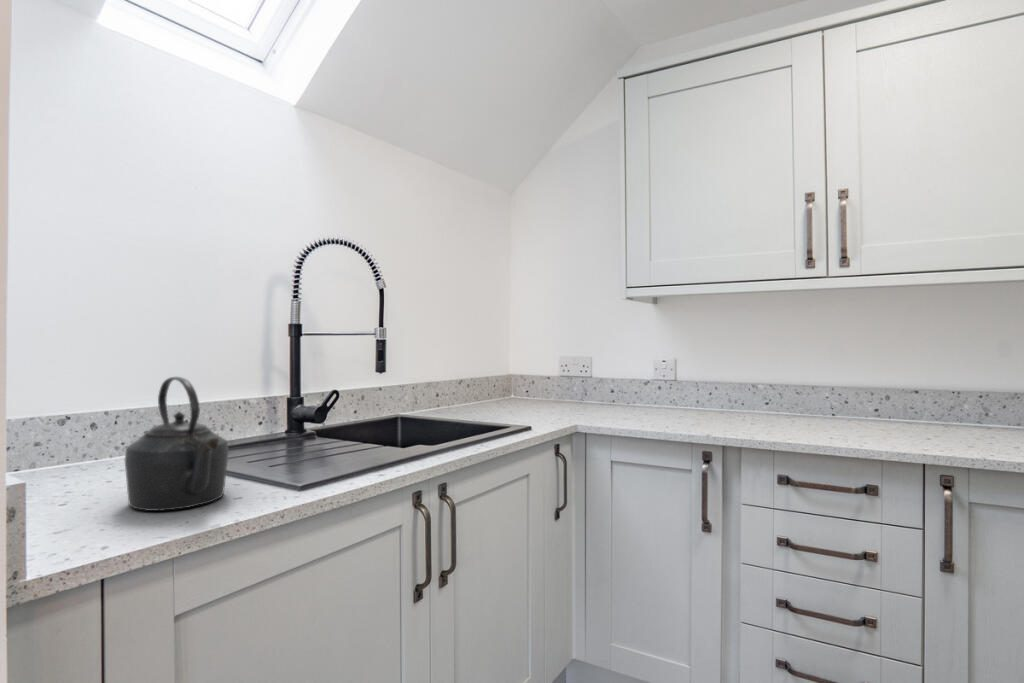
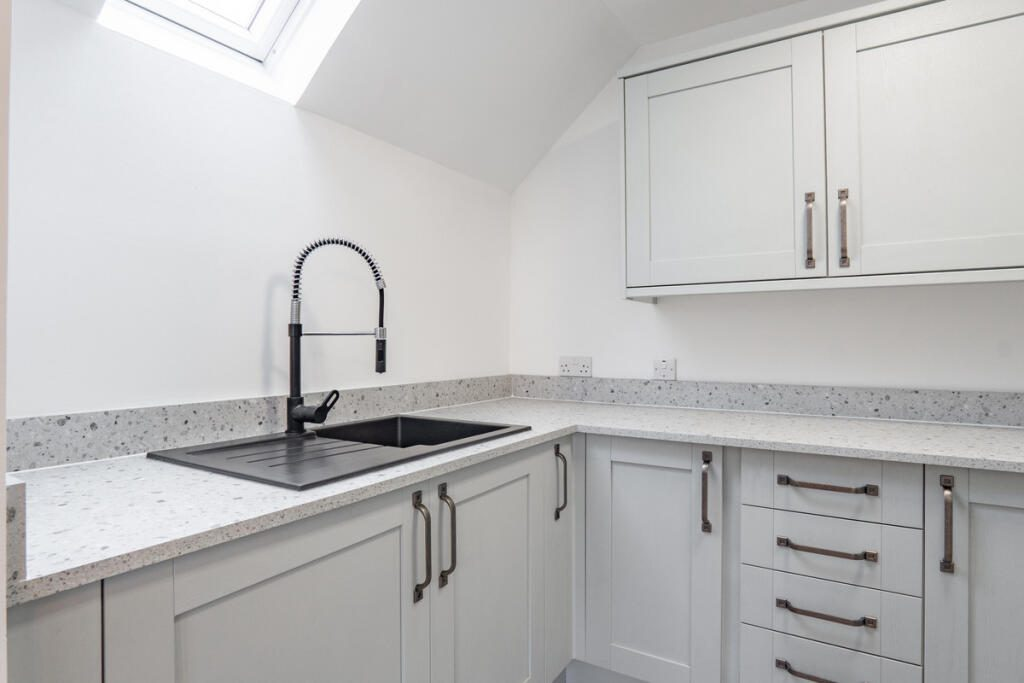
- kettle [124,376,230,512]
